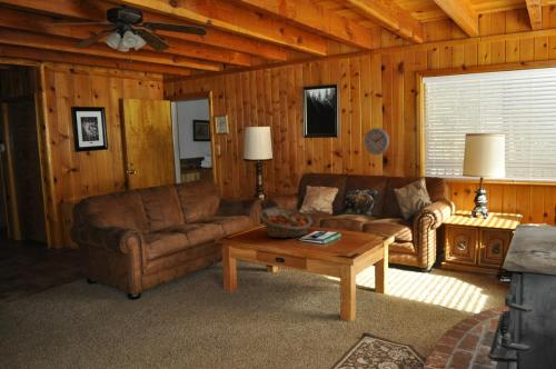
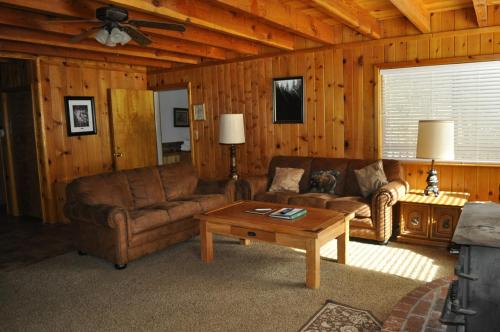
- wall clock [363,127,390,156]
- fruit basket [258,206,314,239]
